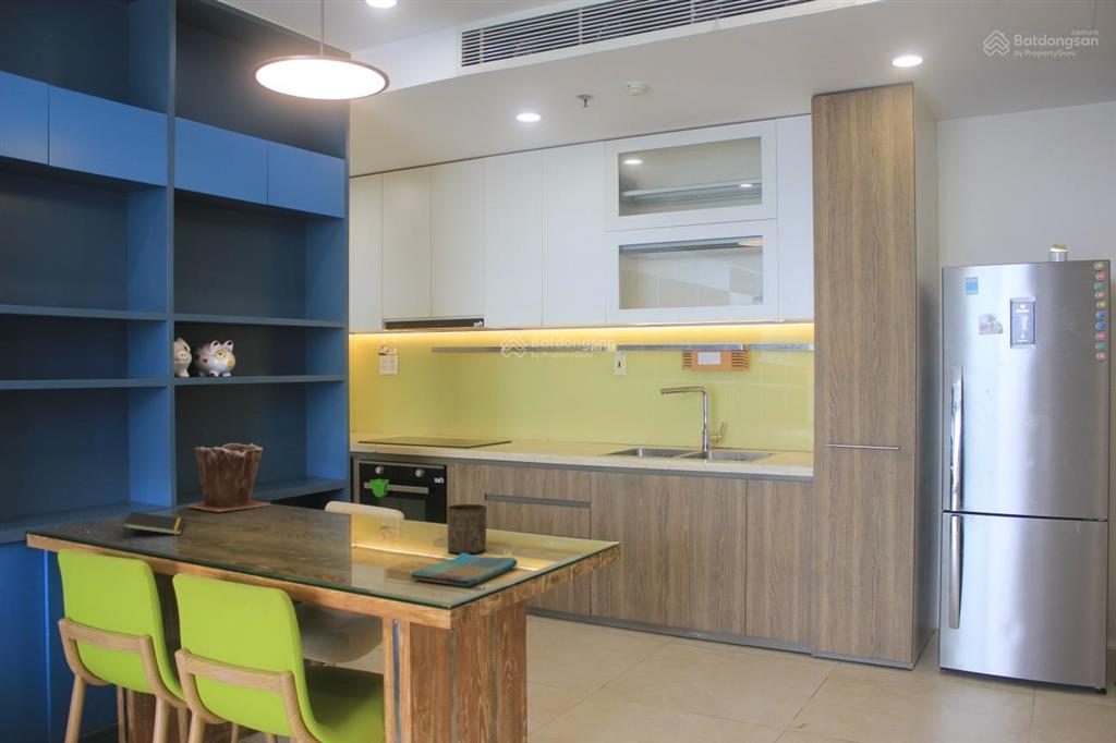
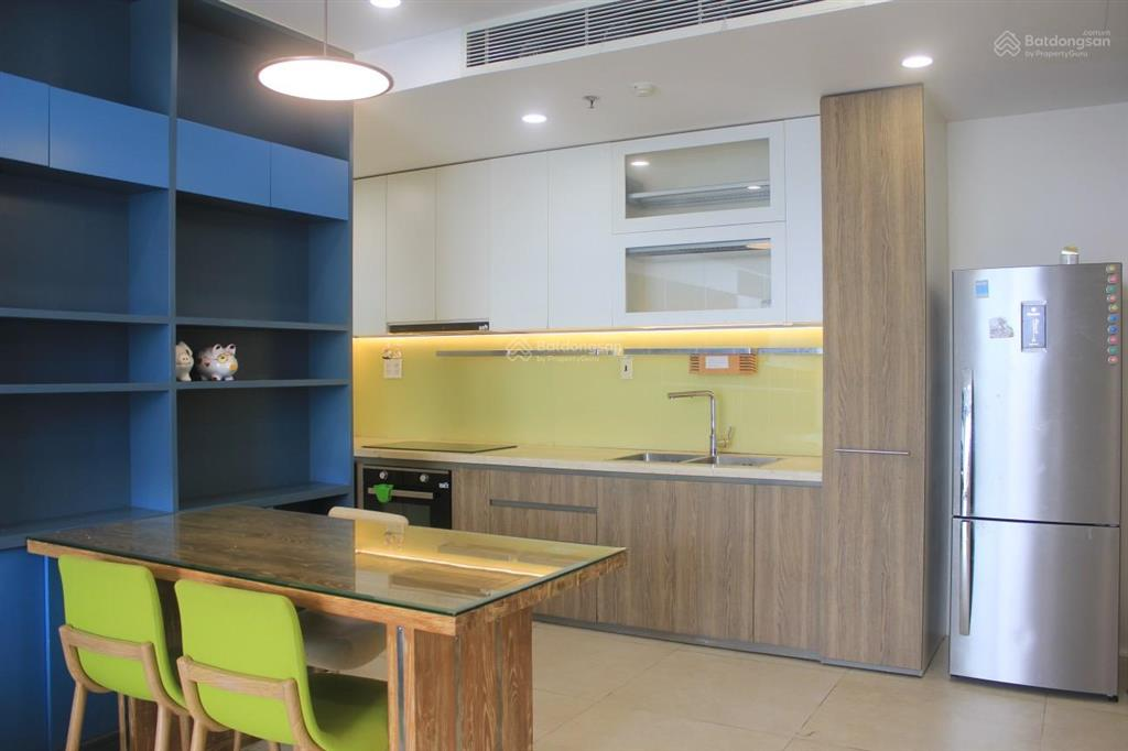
- notepad [121,511,186,539]
- plant pot [186,442,271,513]
- dish towel [410,553,519,587]
- cup [446,503,488,555]
